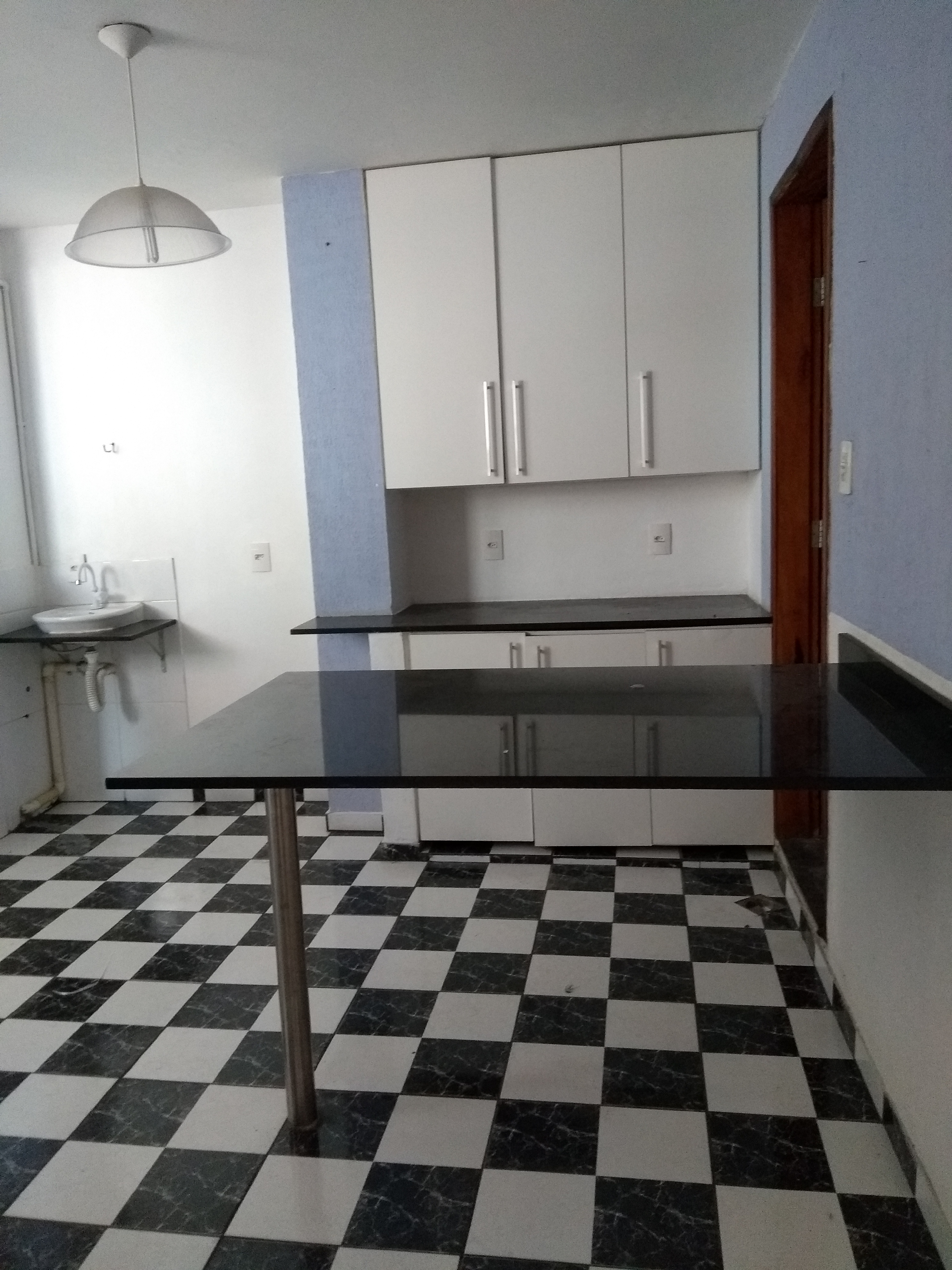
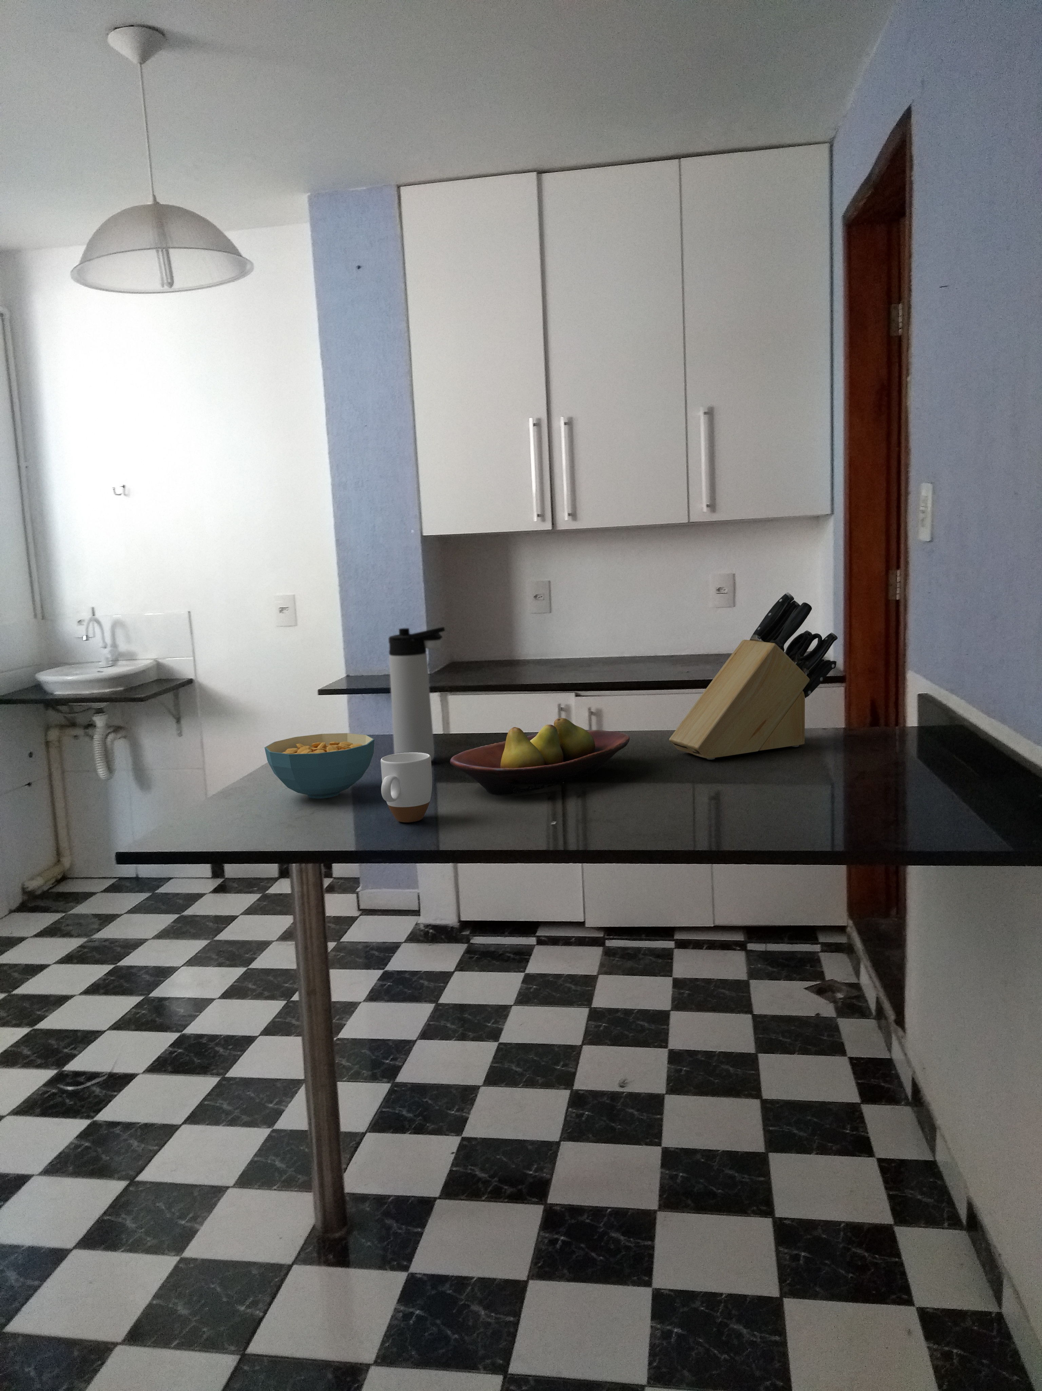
+ cereal bowl [264,733,374,798]
+ mug [380,752,432,823]
+ fruit bowl [450,717,629,795]
+ knife block [669,593,838,760]
+ thermos bottle [389,626,445,761]
